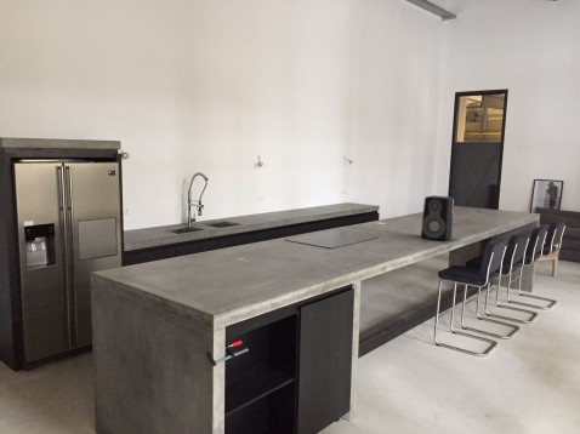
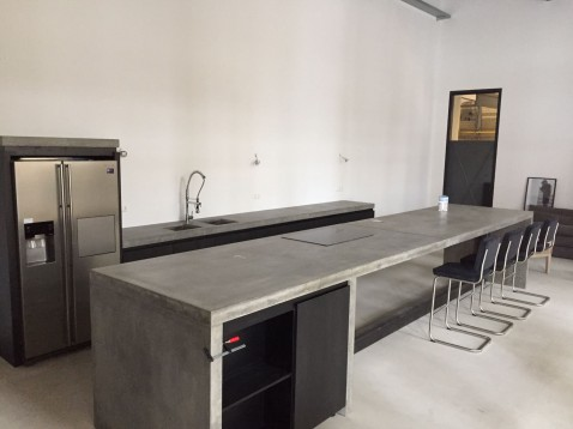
- speaker [420,194,455,241]
